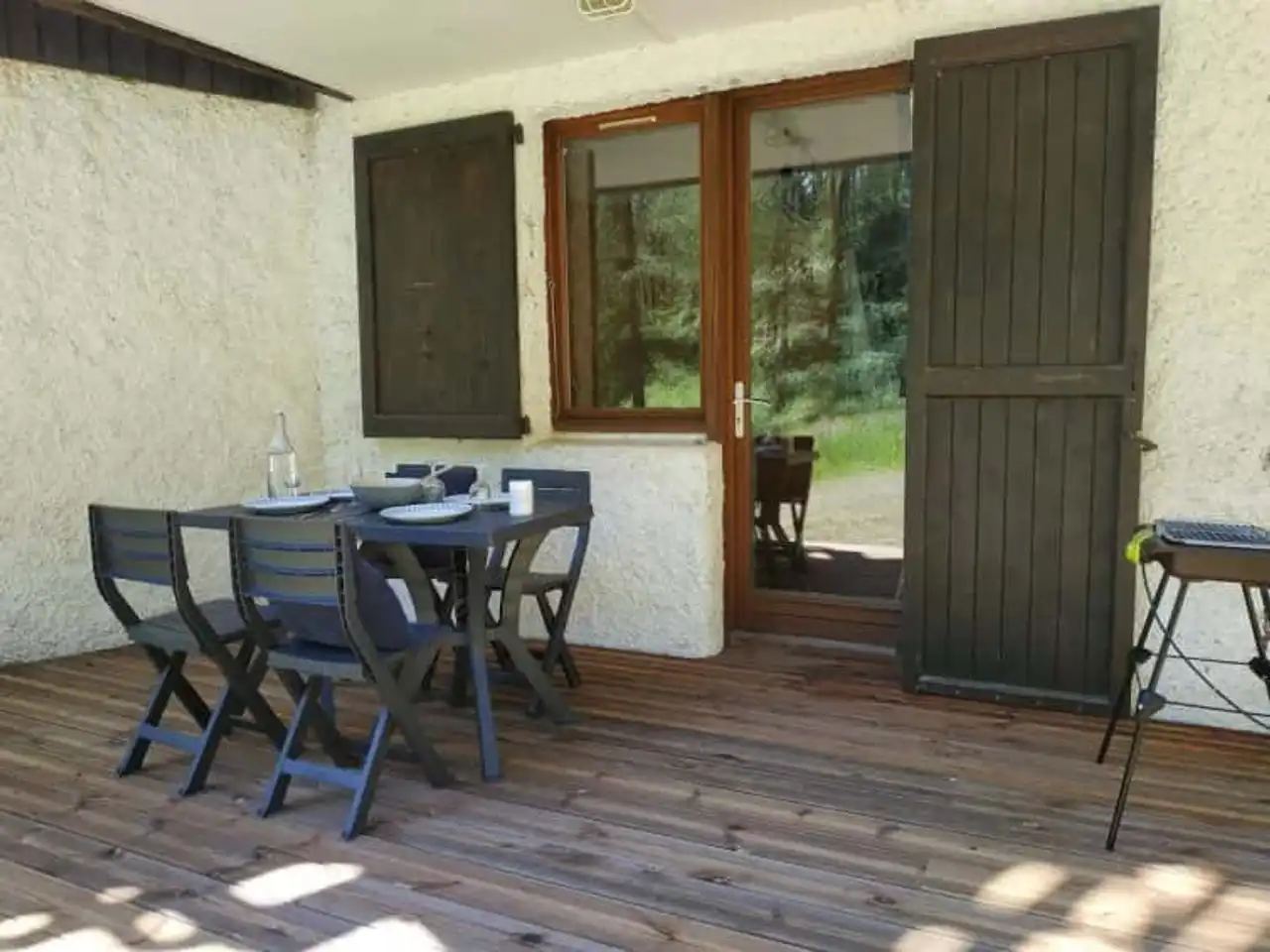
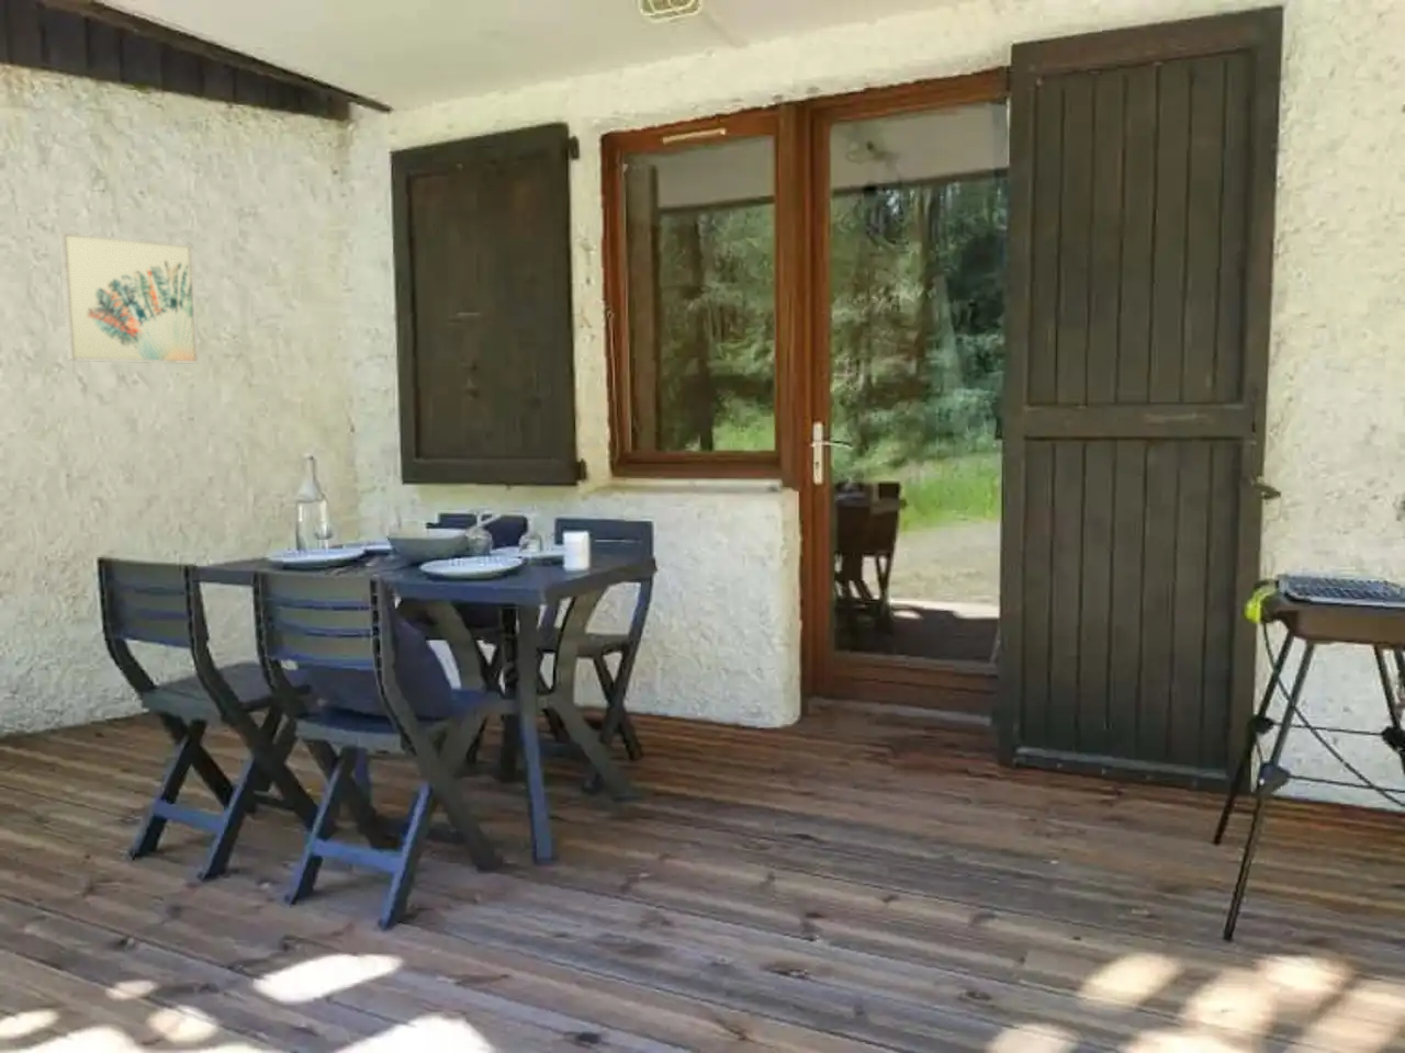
+ wall art [59,230,200,365]
